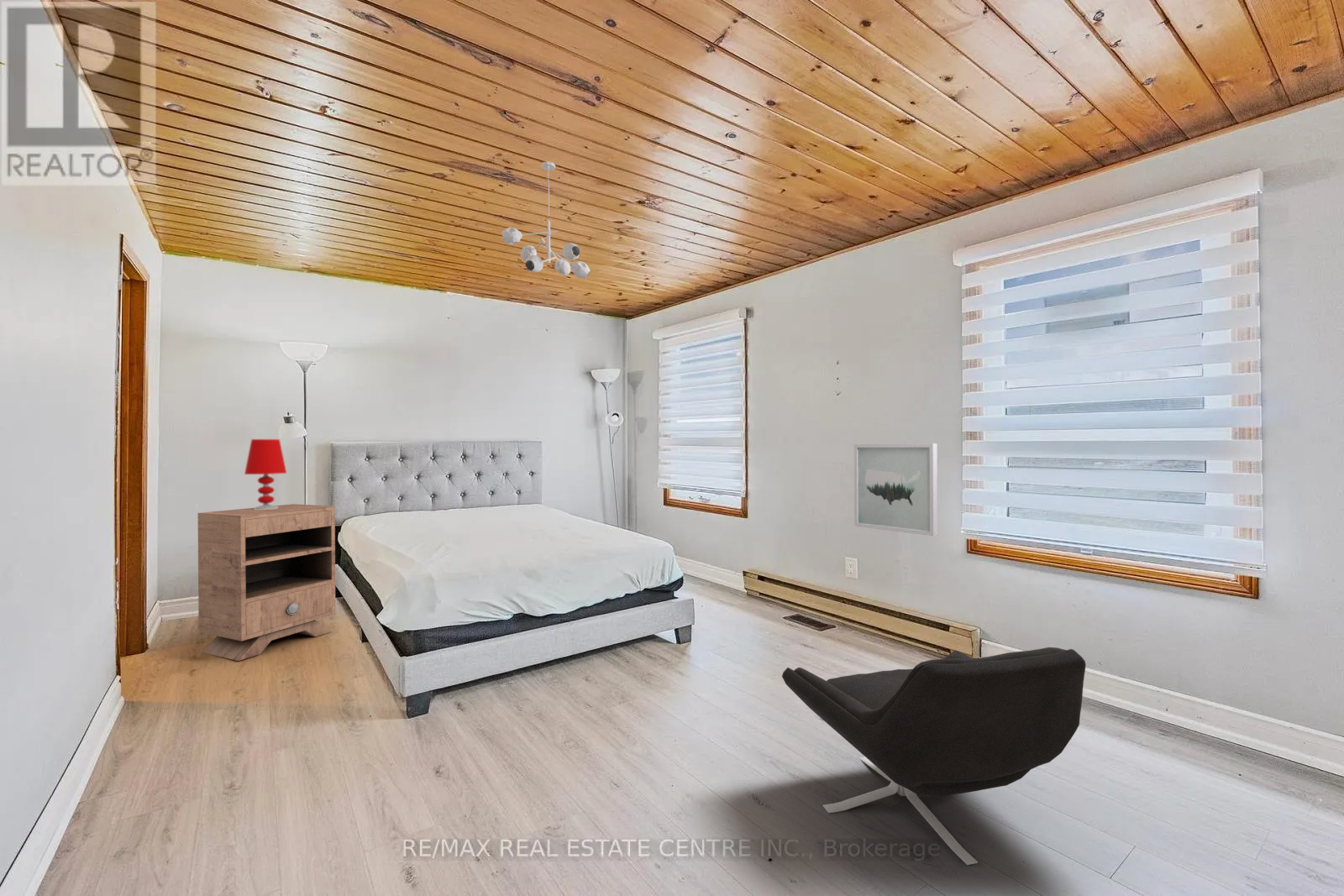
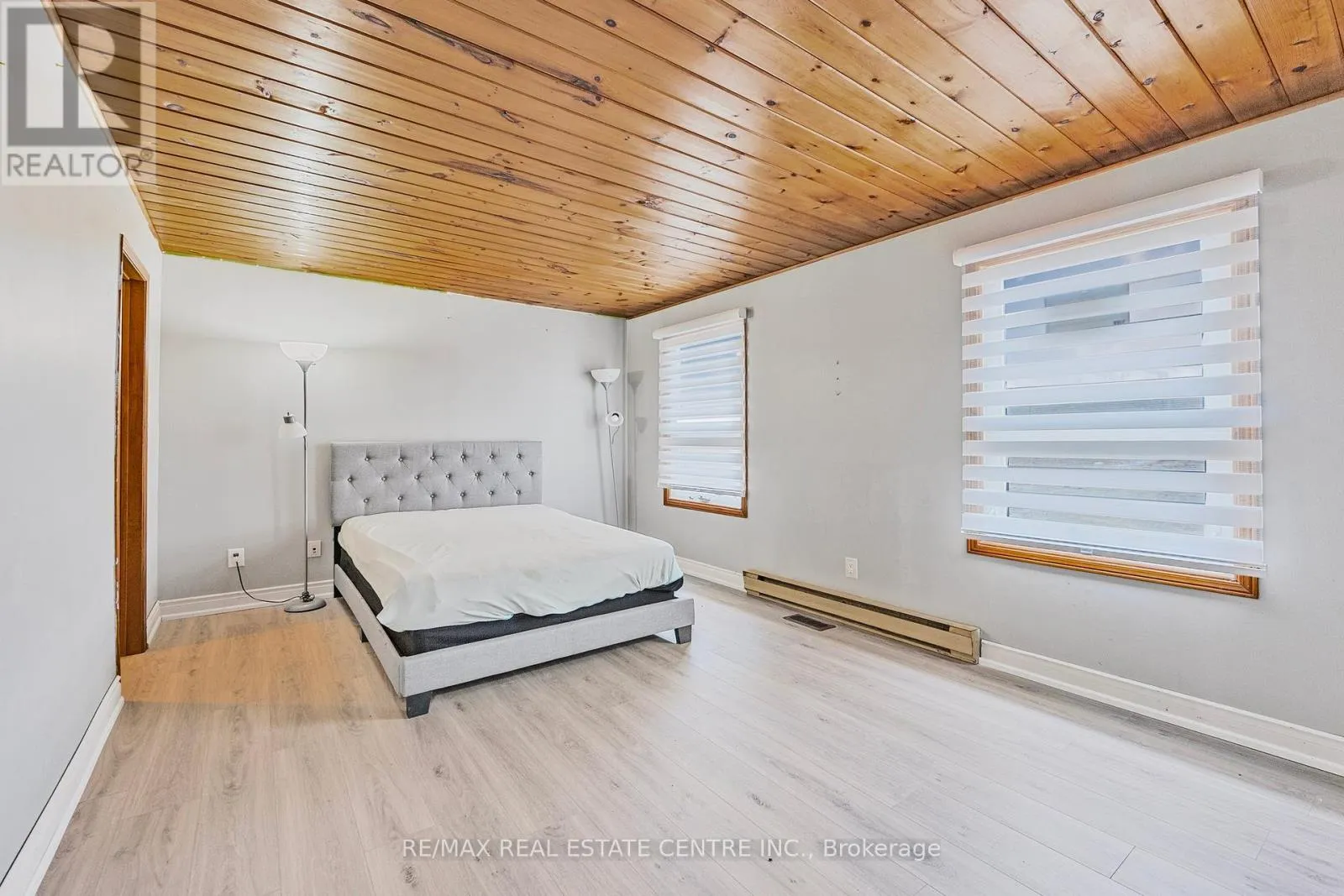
- table lamp [244,438,287,510]
- wall art [853,443,938,537]
- ceiling light fixture [501,161,591,280]
- nightstand [197,503,336,662]
- lounge chair [781,647,1087,866]
